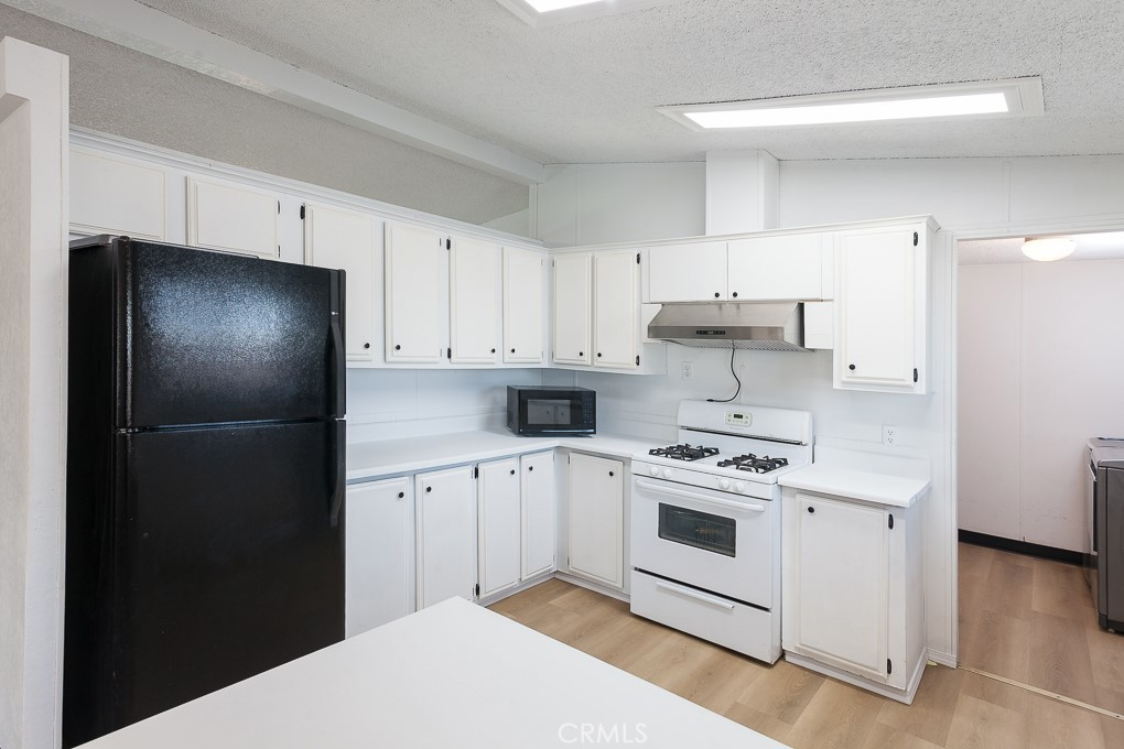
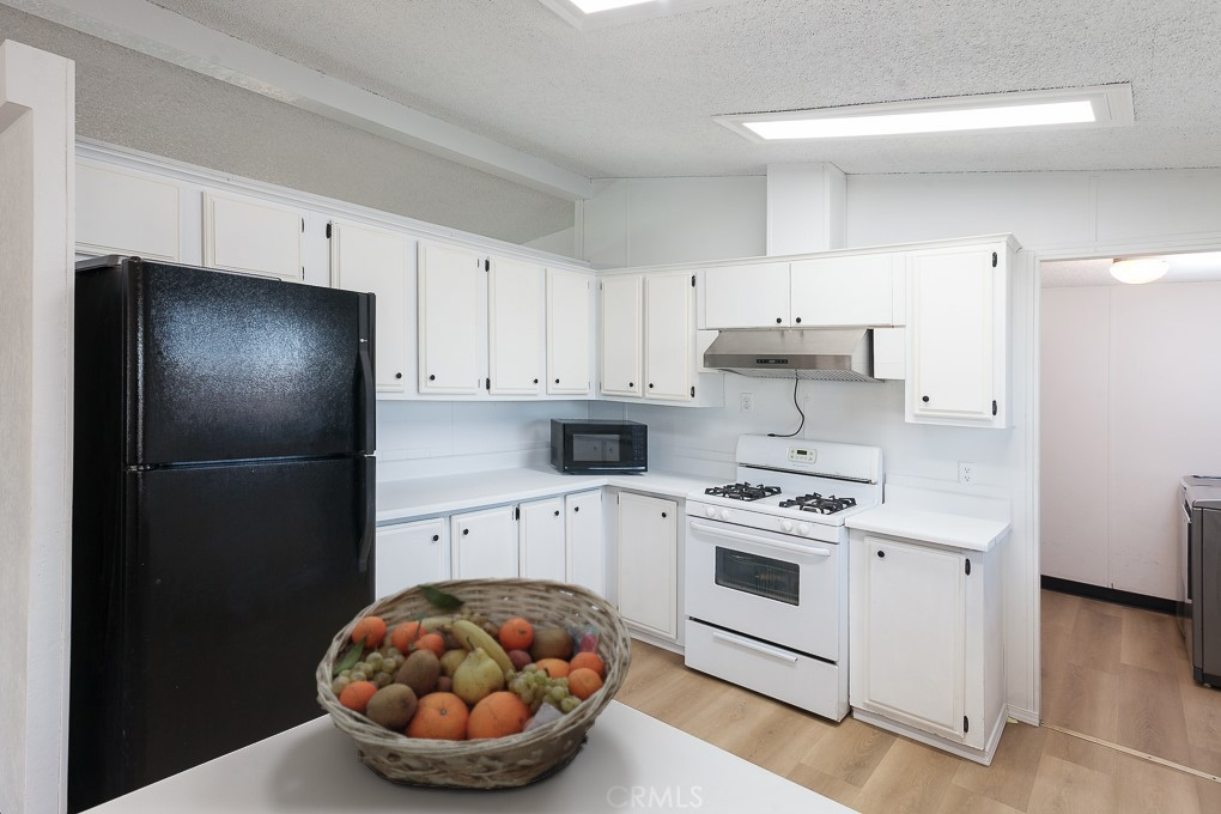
+ fruit basket [315,576,633,791]
